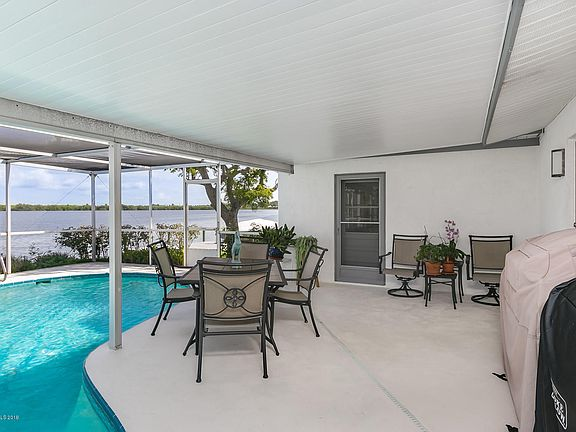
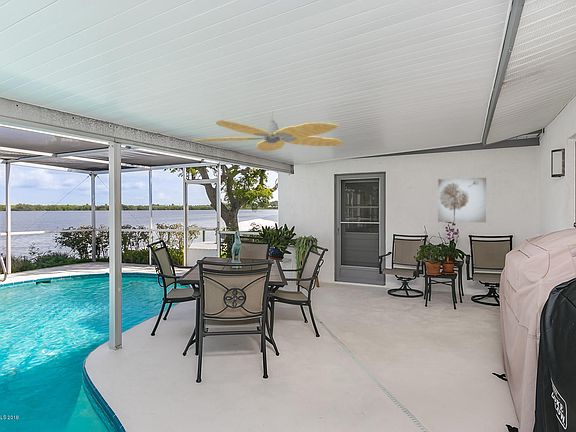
+ ceiling fan [191,110,343,153]
+ wall art [437,177,487,223]
